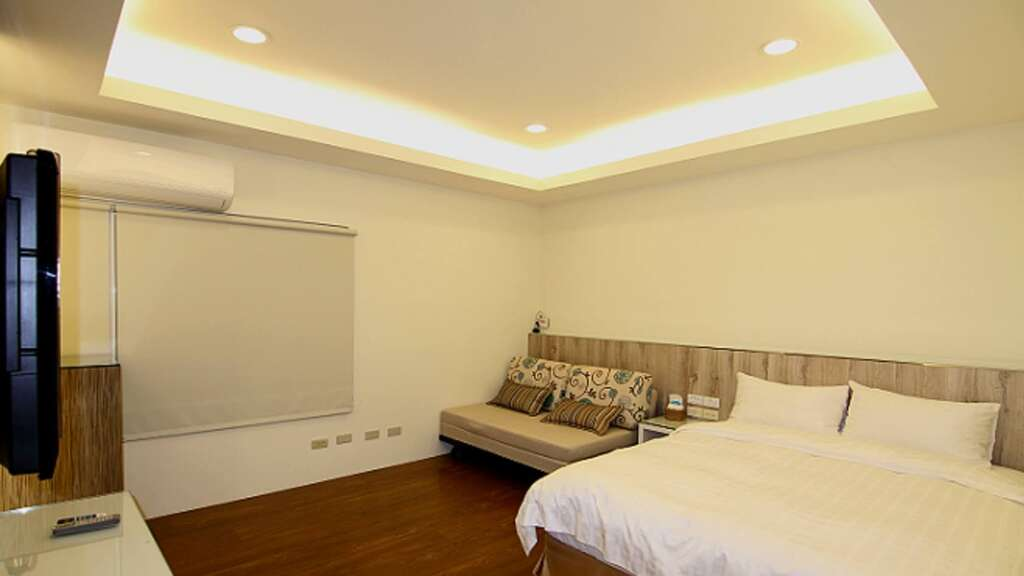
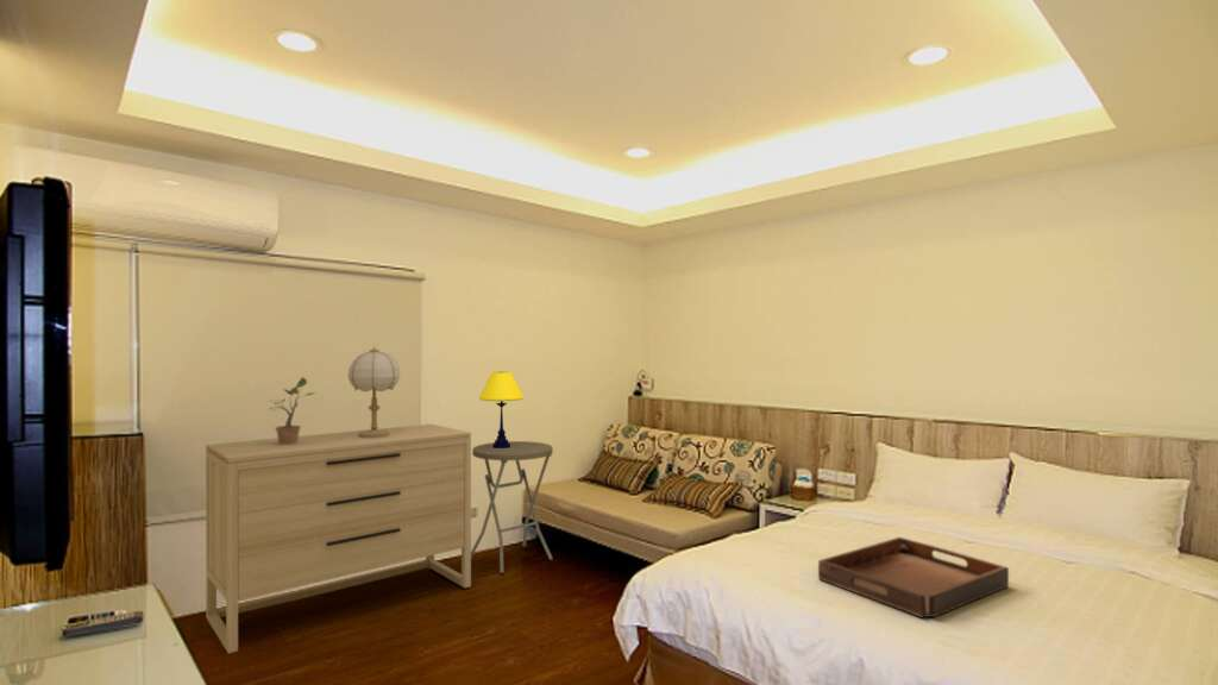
+ table lamp [346,346,401,438]
+ potted plant [266,376,316,445]
+ serving tray [817,536,1010,618]
+ table lamp [478,371,525,448]
+ dresser [205,423,472,654]
+ side table [471,440,554,576]
